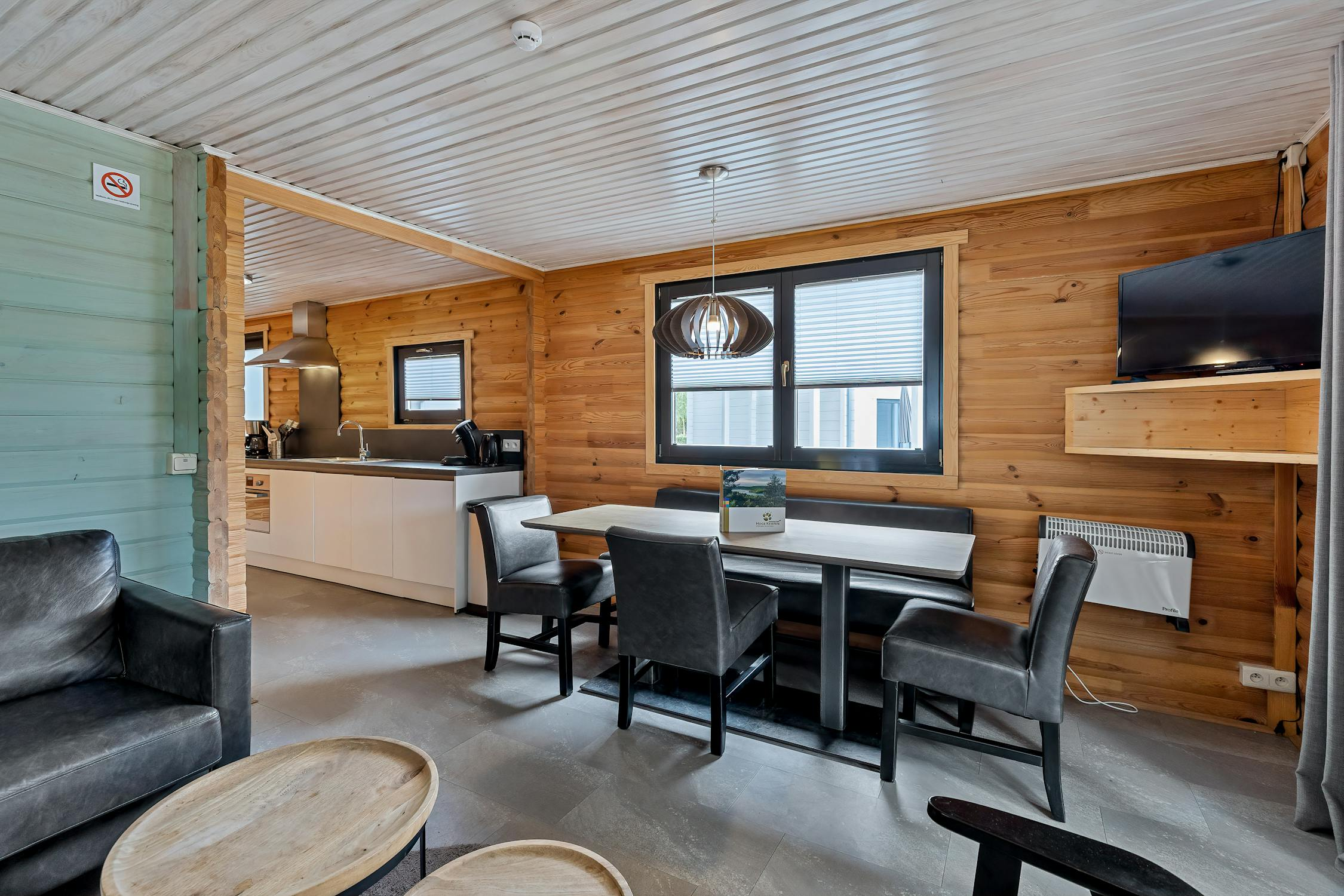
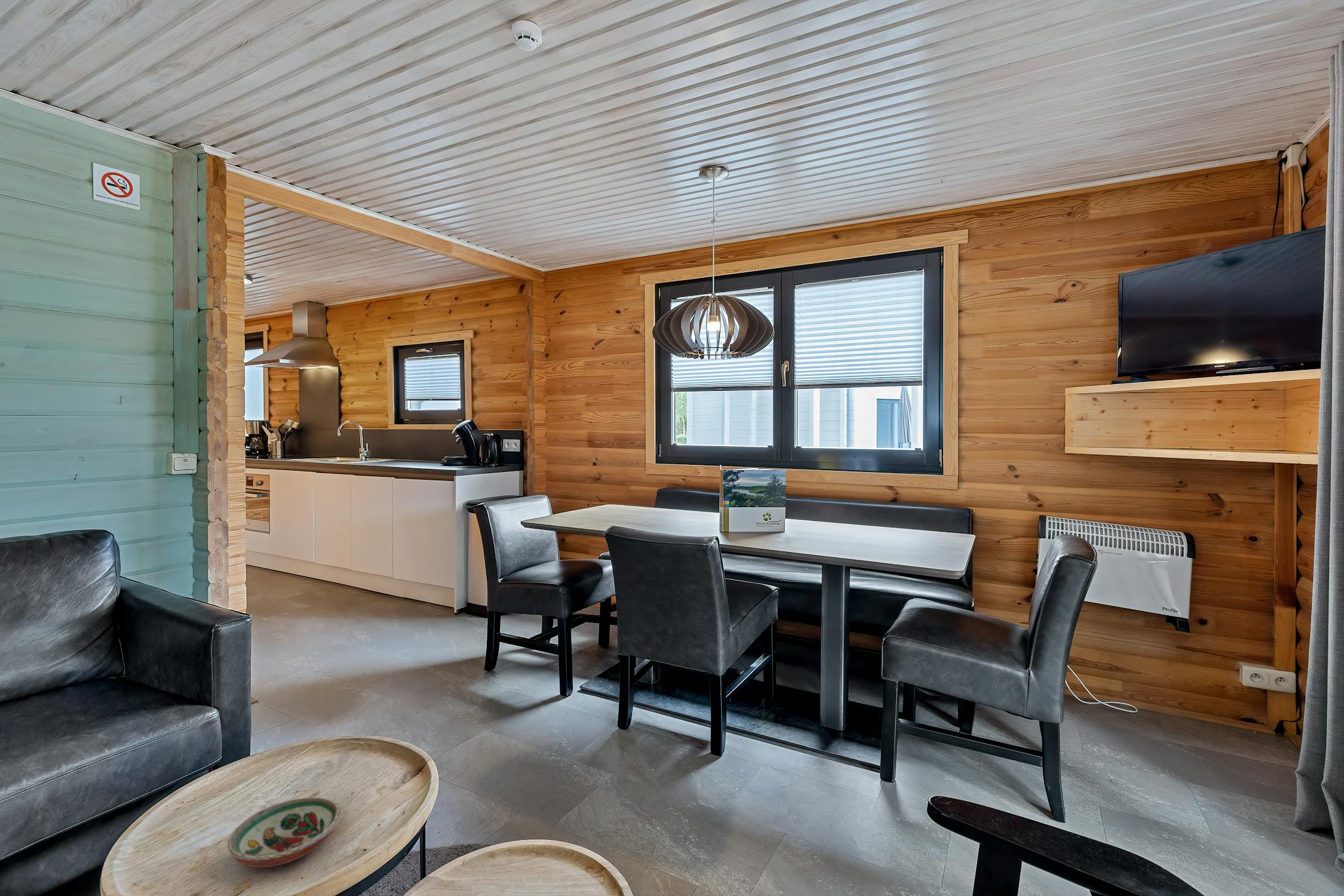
+ decorative bowl [226,797,341,868]
